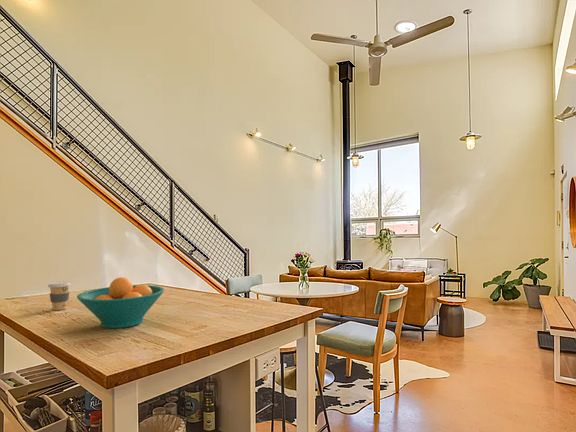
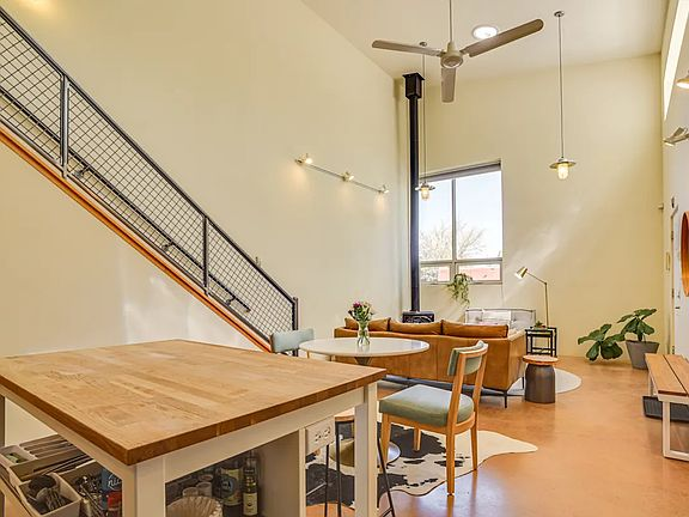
- fruit bowl [76,276,165,329]
- coffee cup [47,281,72,311]
